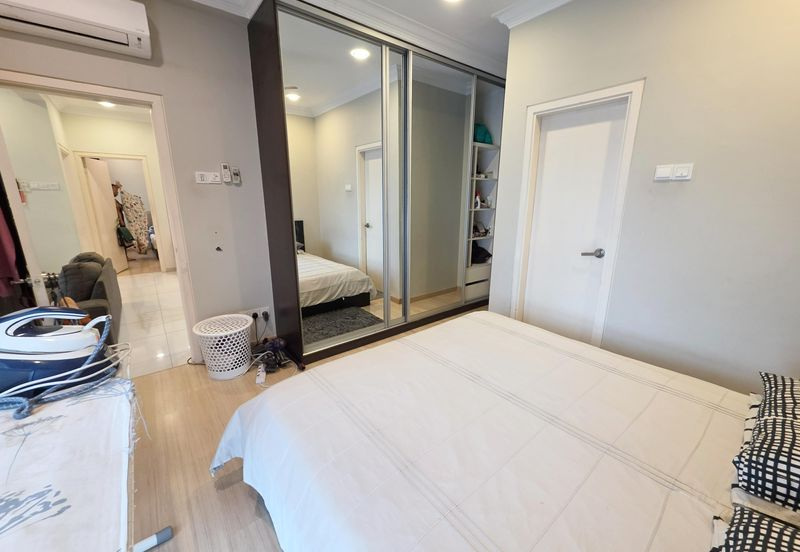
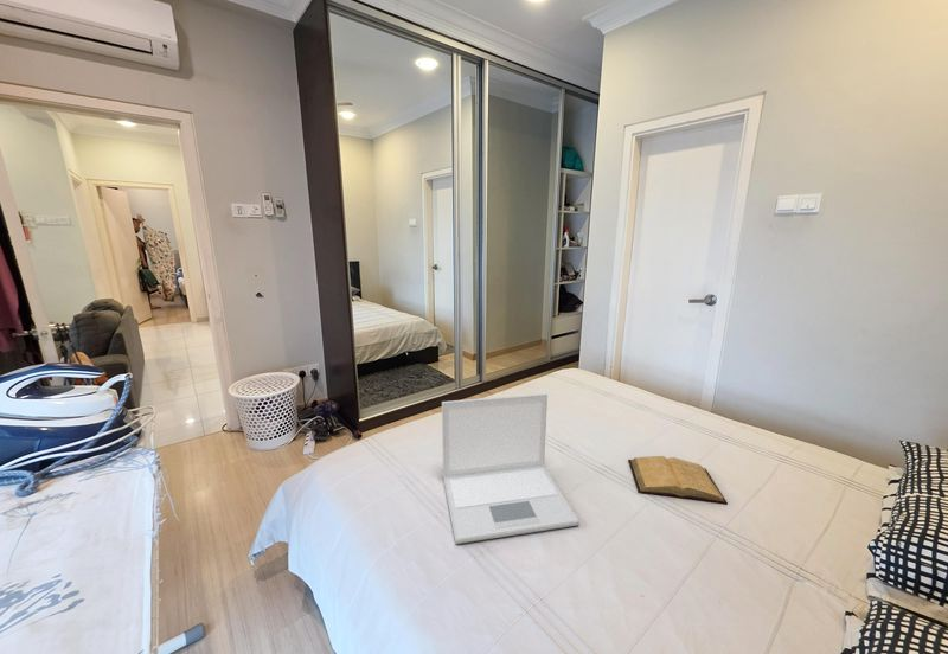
+ laptop [441,392,581,545]
+ book [627,455,729,505]
